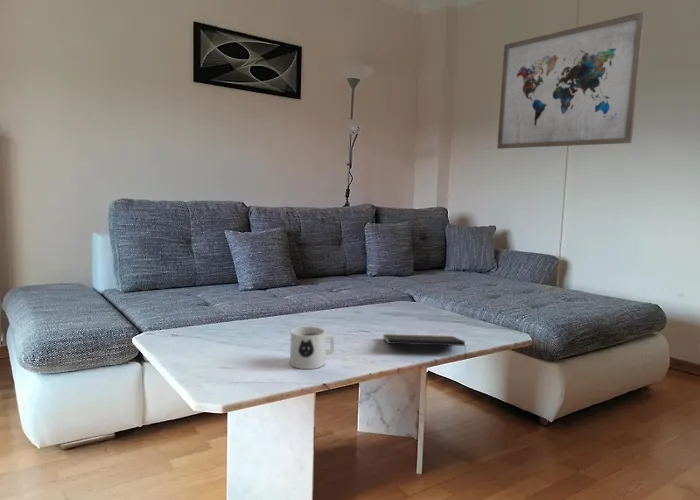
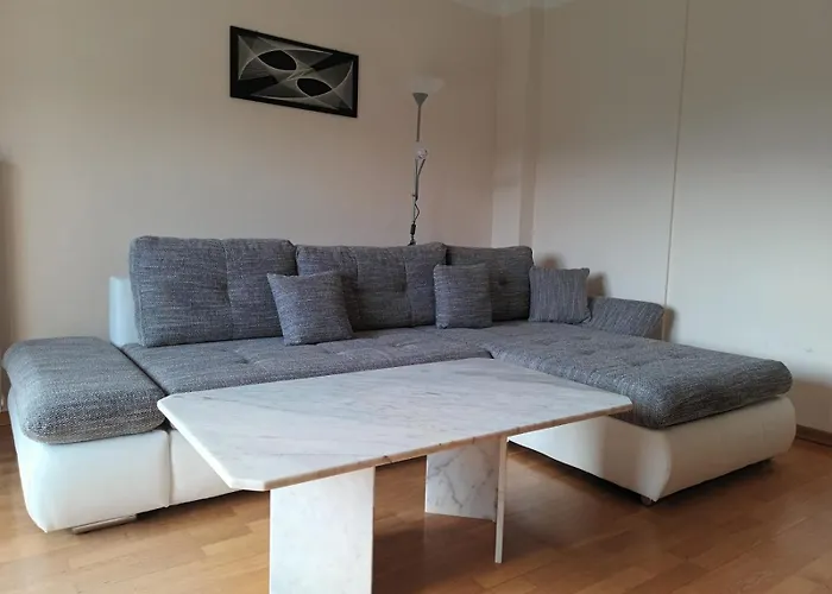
- mug [289,325,335,370]
- notepad [382,333,467,356]
- wall art [496,11,646,150]
